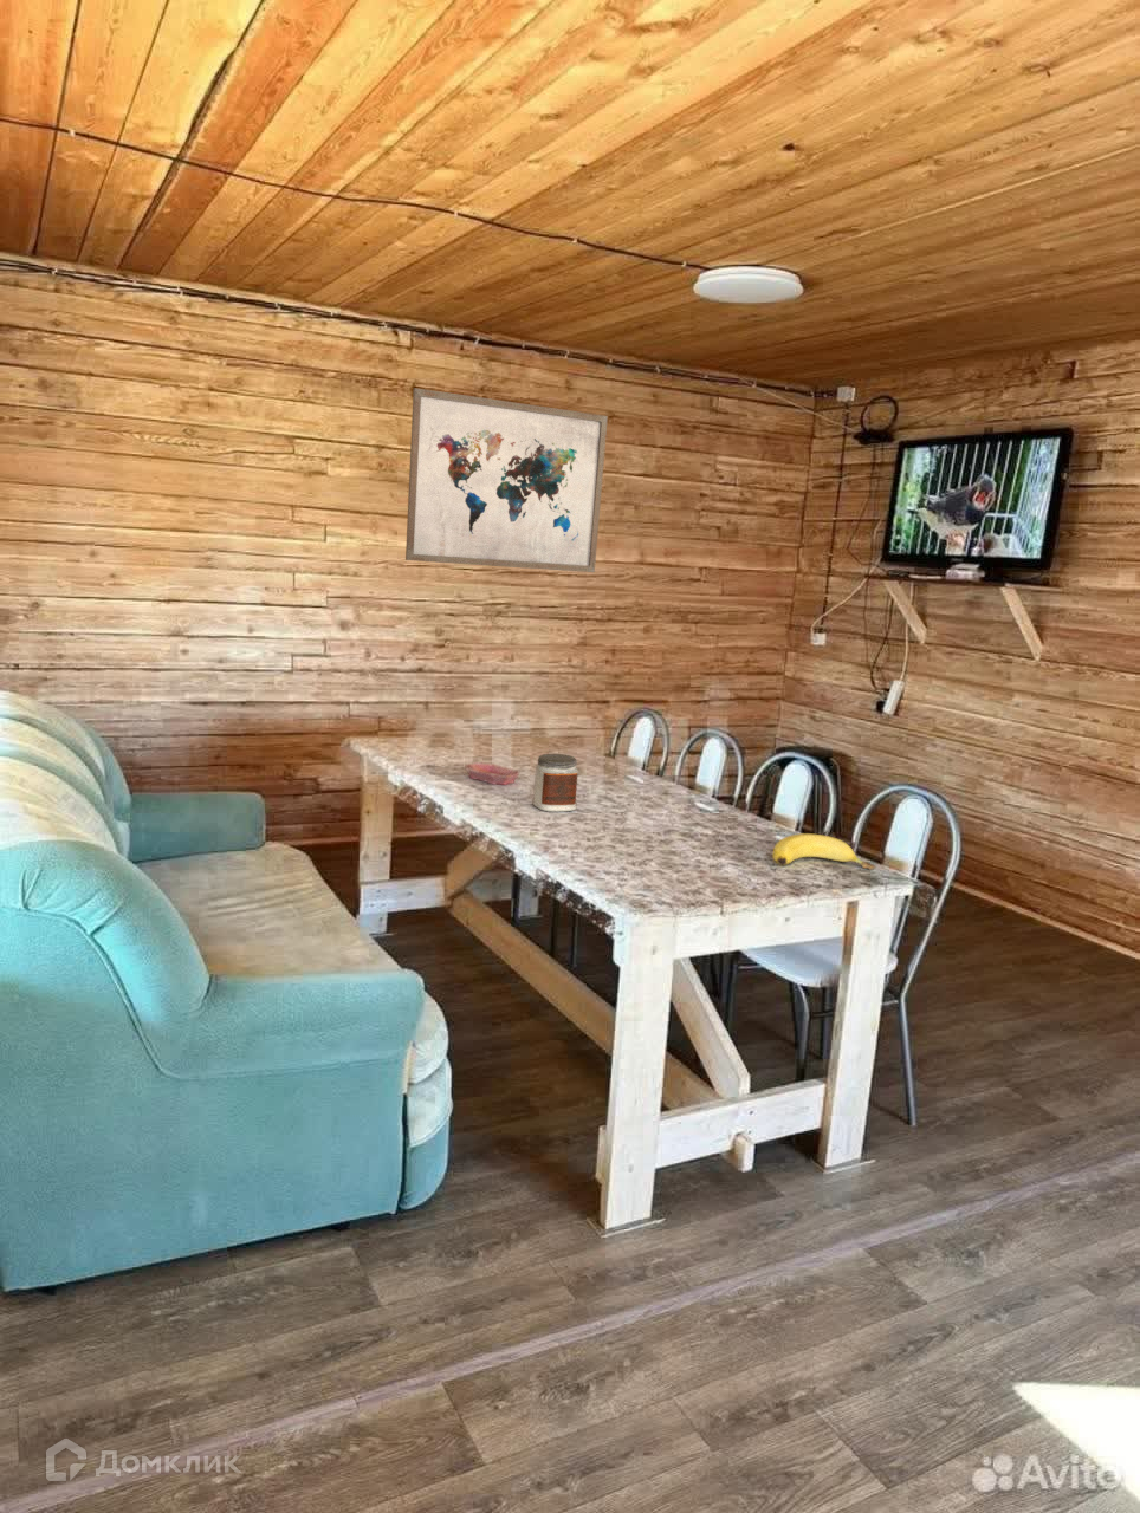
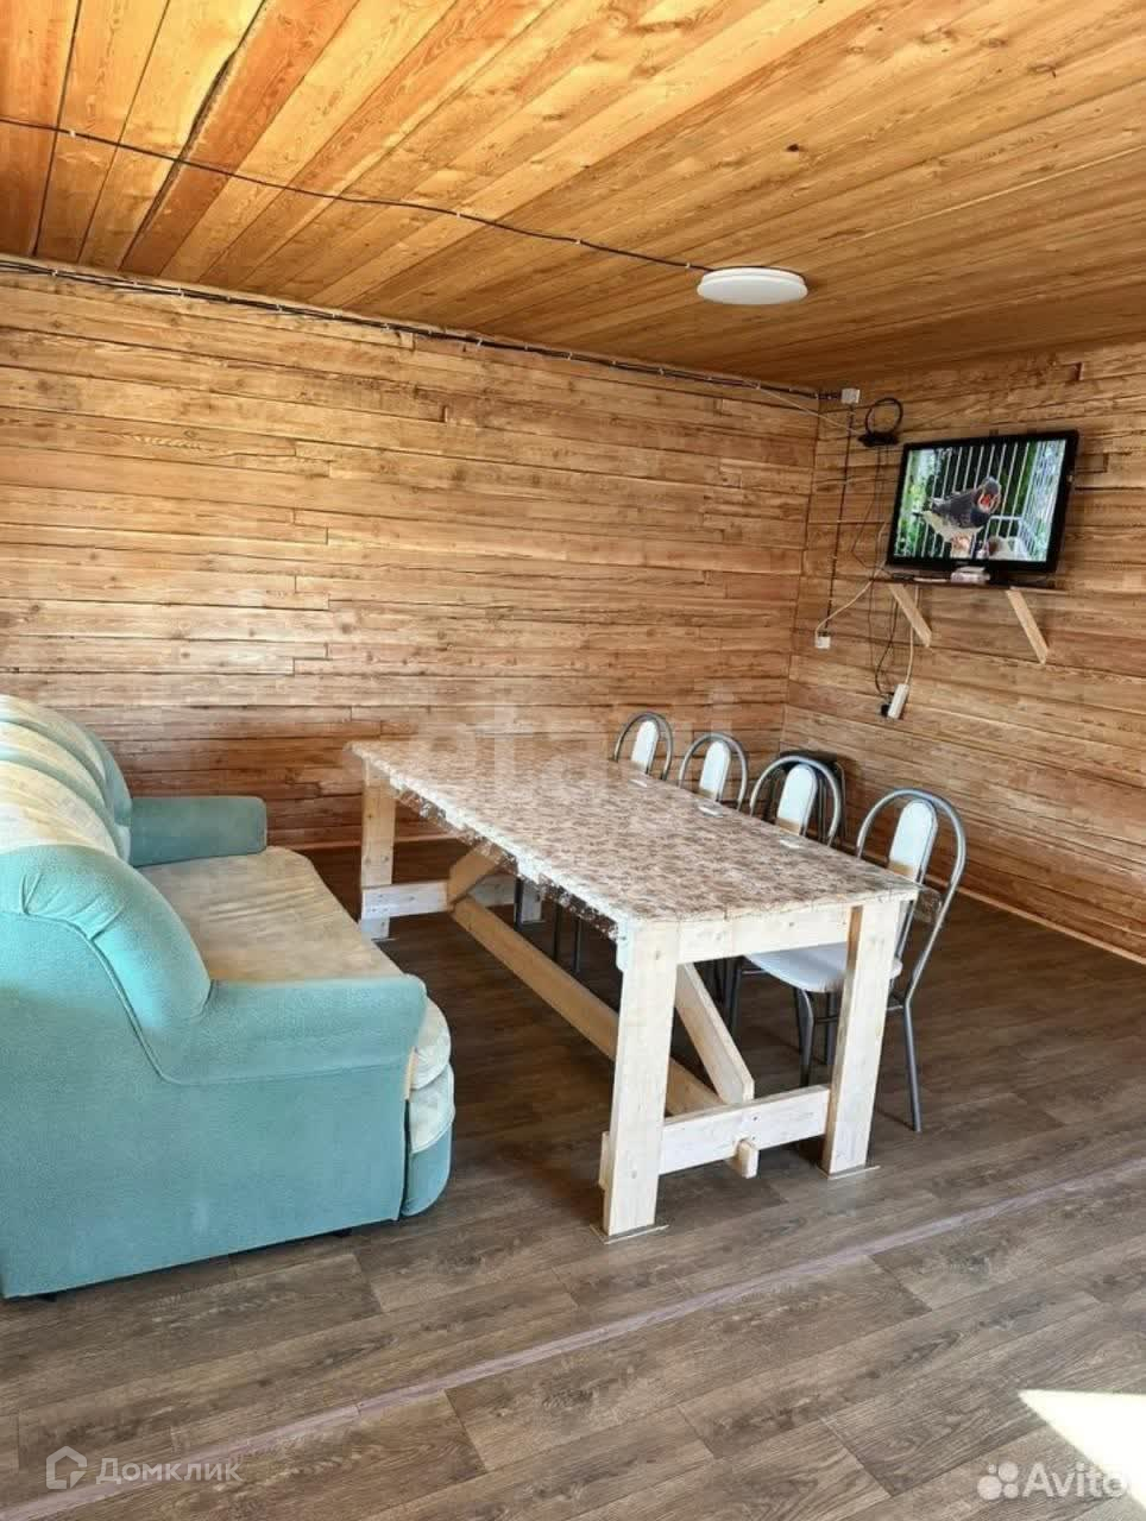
- banana [771,832,877,871]
- bowl [463,761,521,786]
- wall art [405,387,610,573]
- jar [530,753,580,813]
